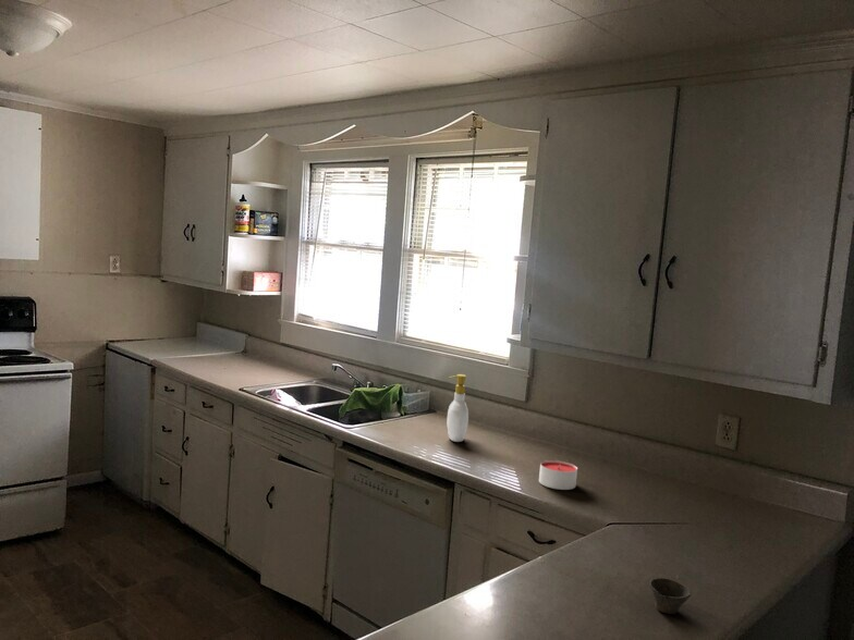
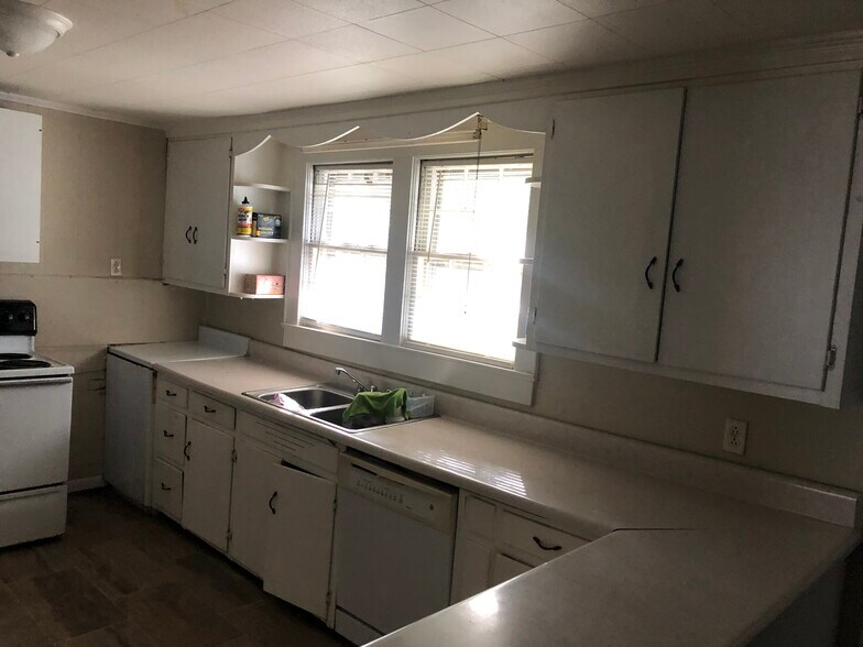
- cup [648,577,692,615]
- soap bottle [447,373,469,443]
- candle [538,459,578,491]
